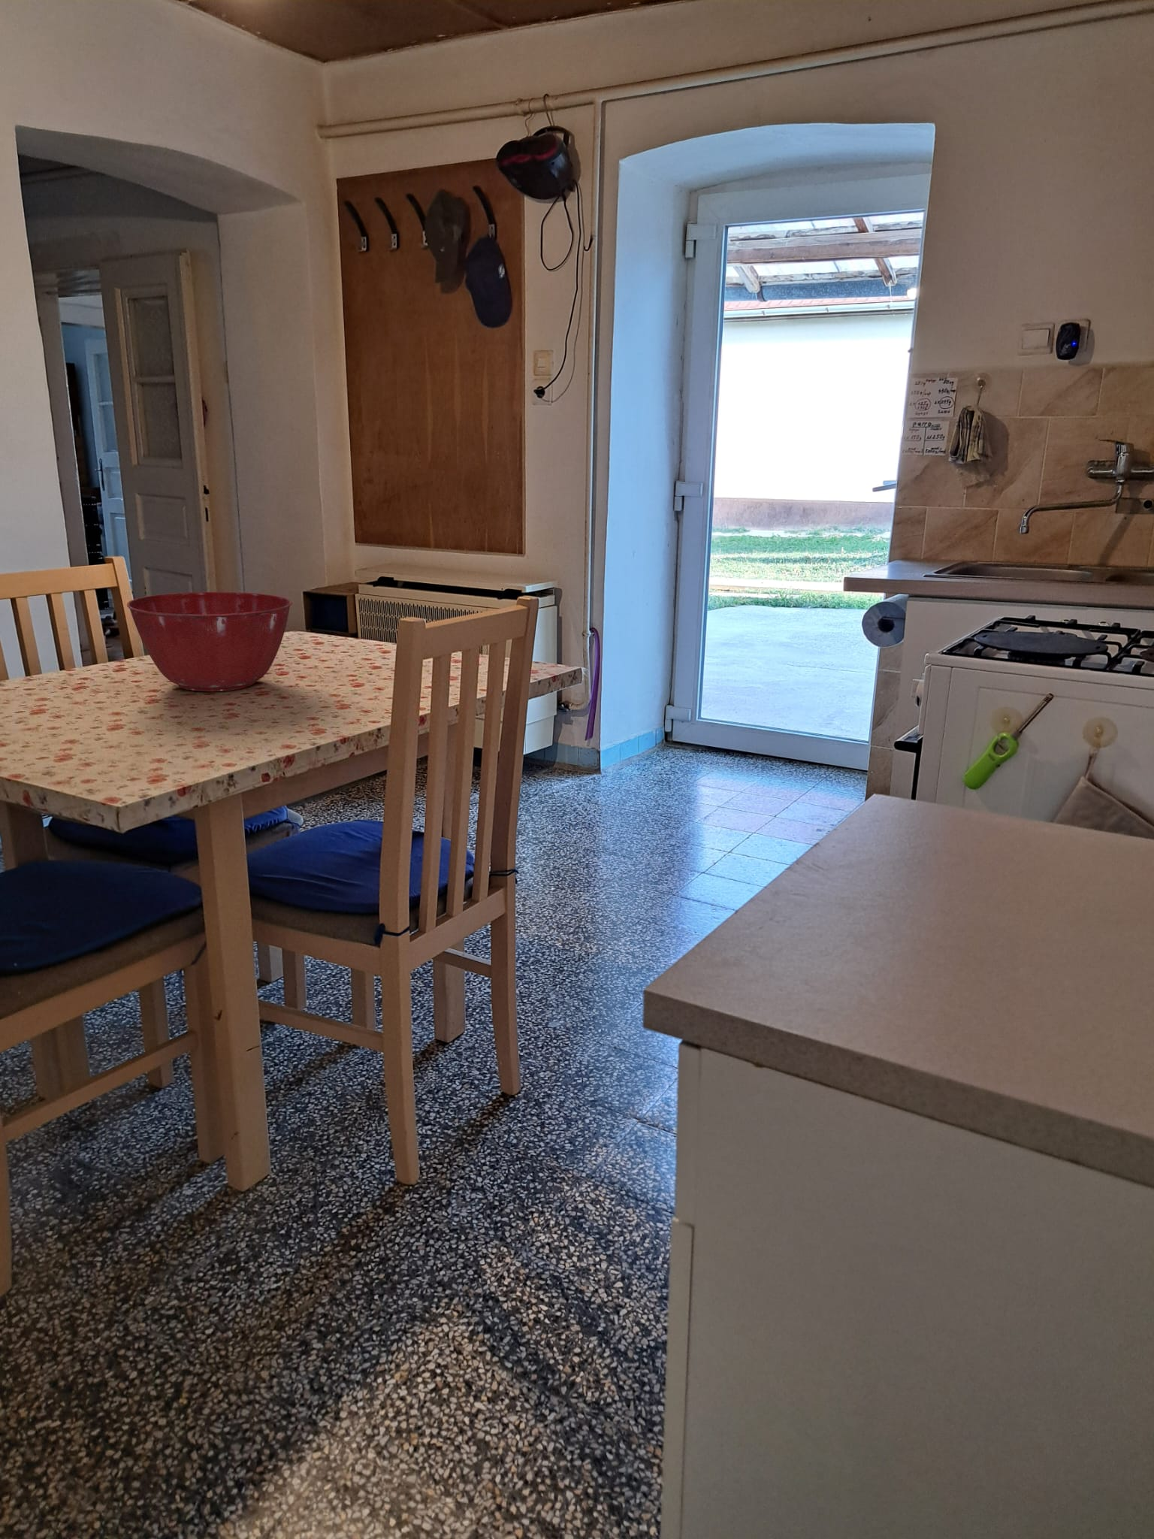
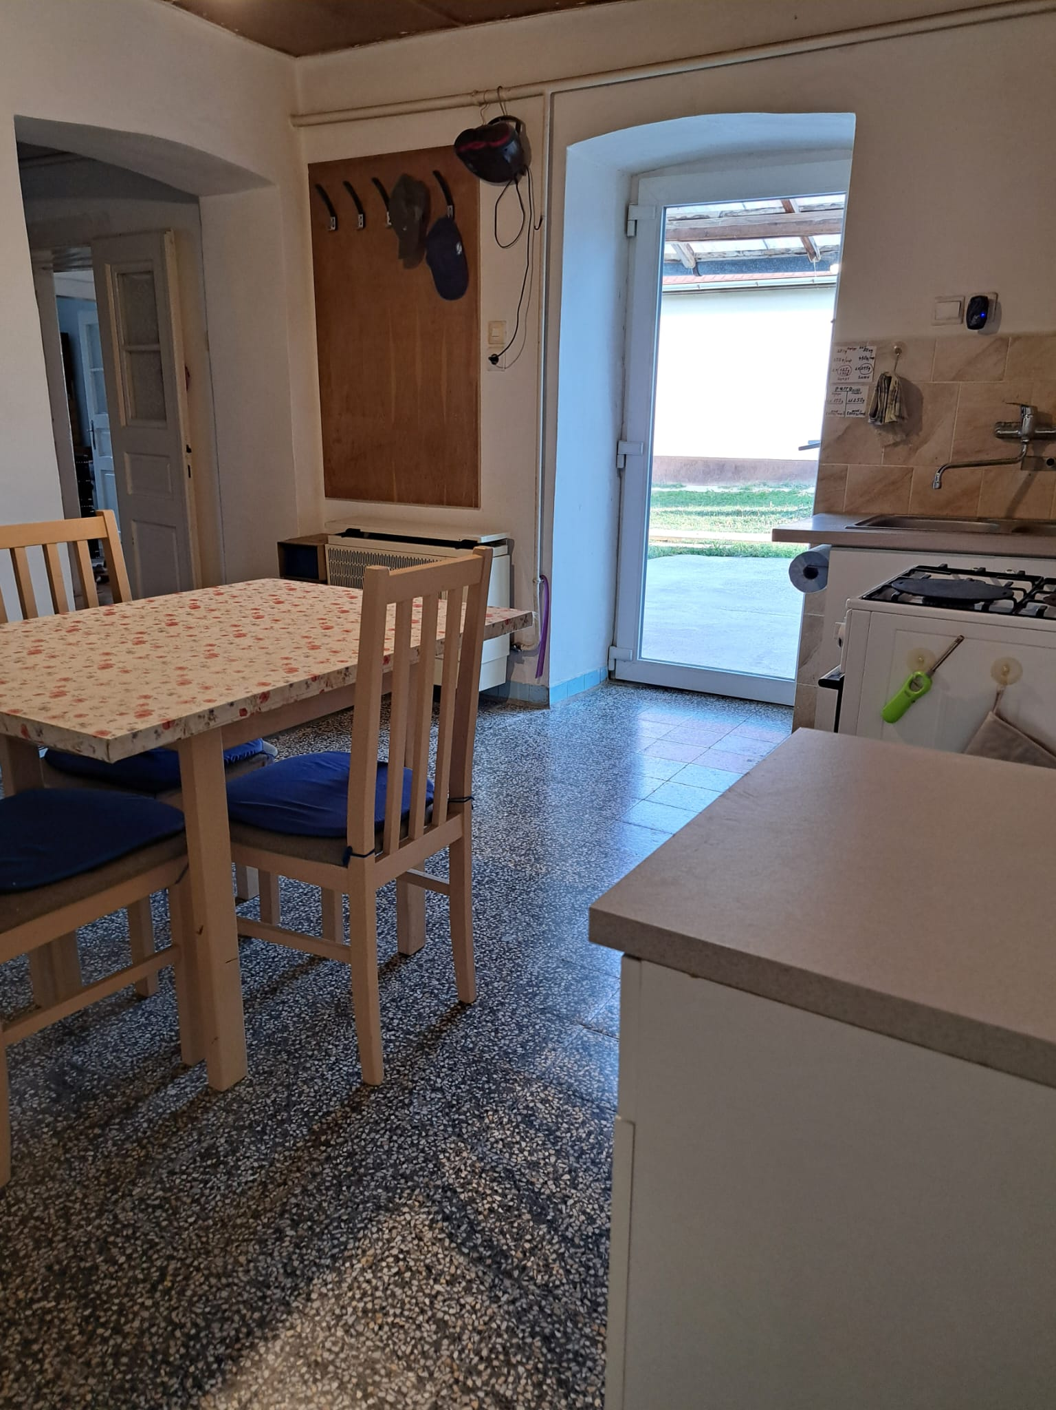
- mixing bowl [126,591,293,692]
